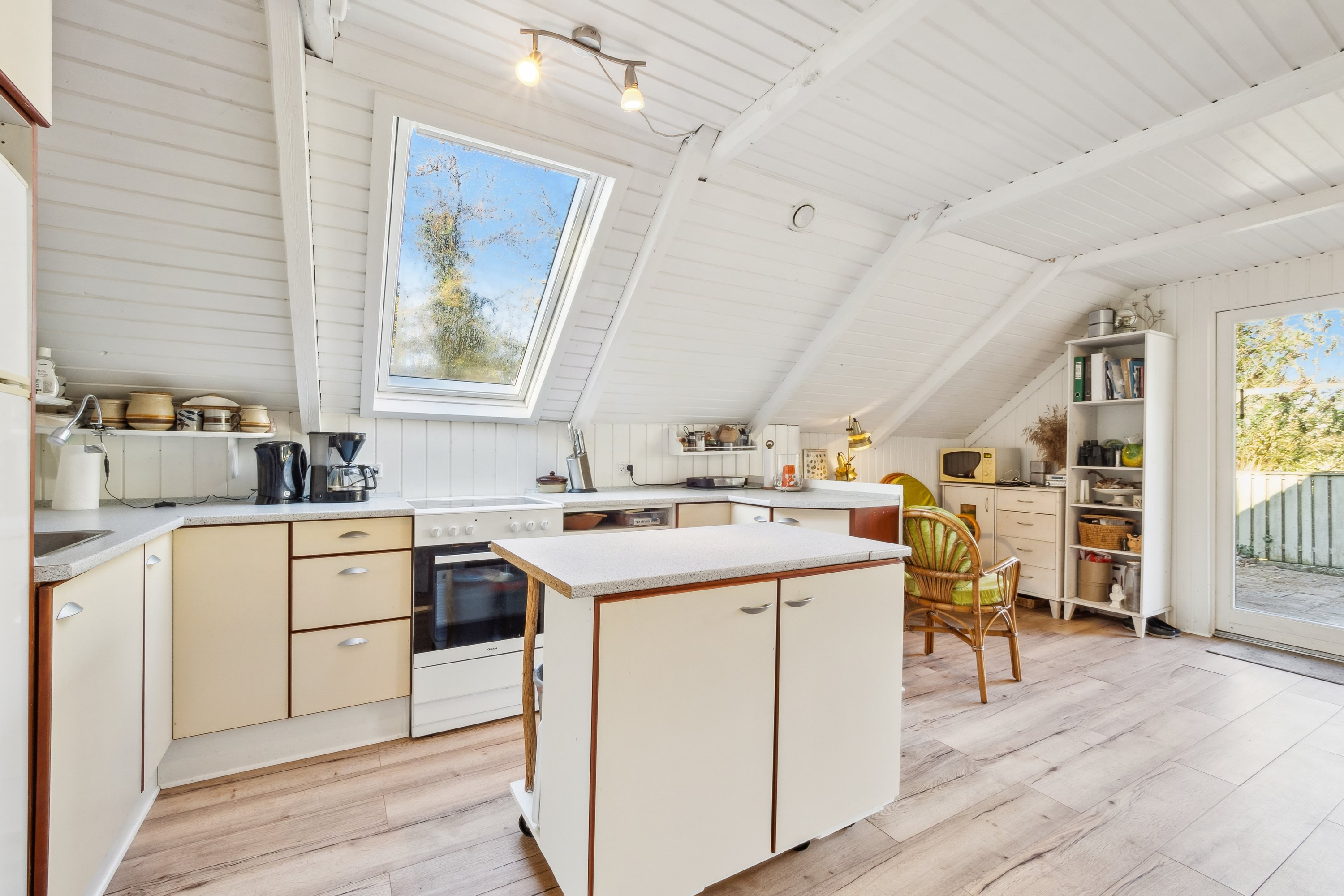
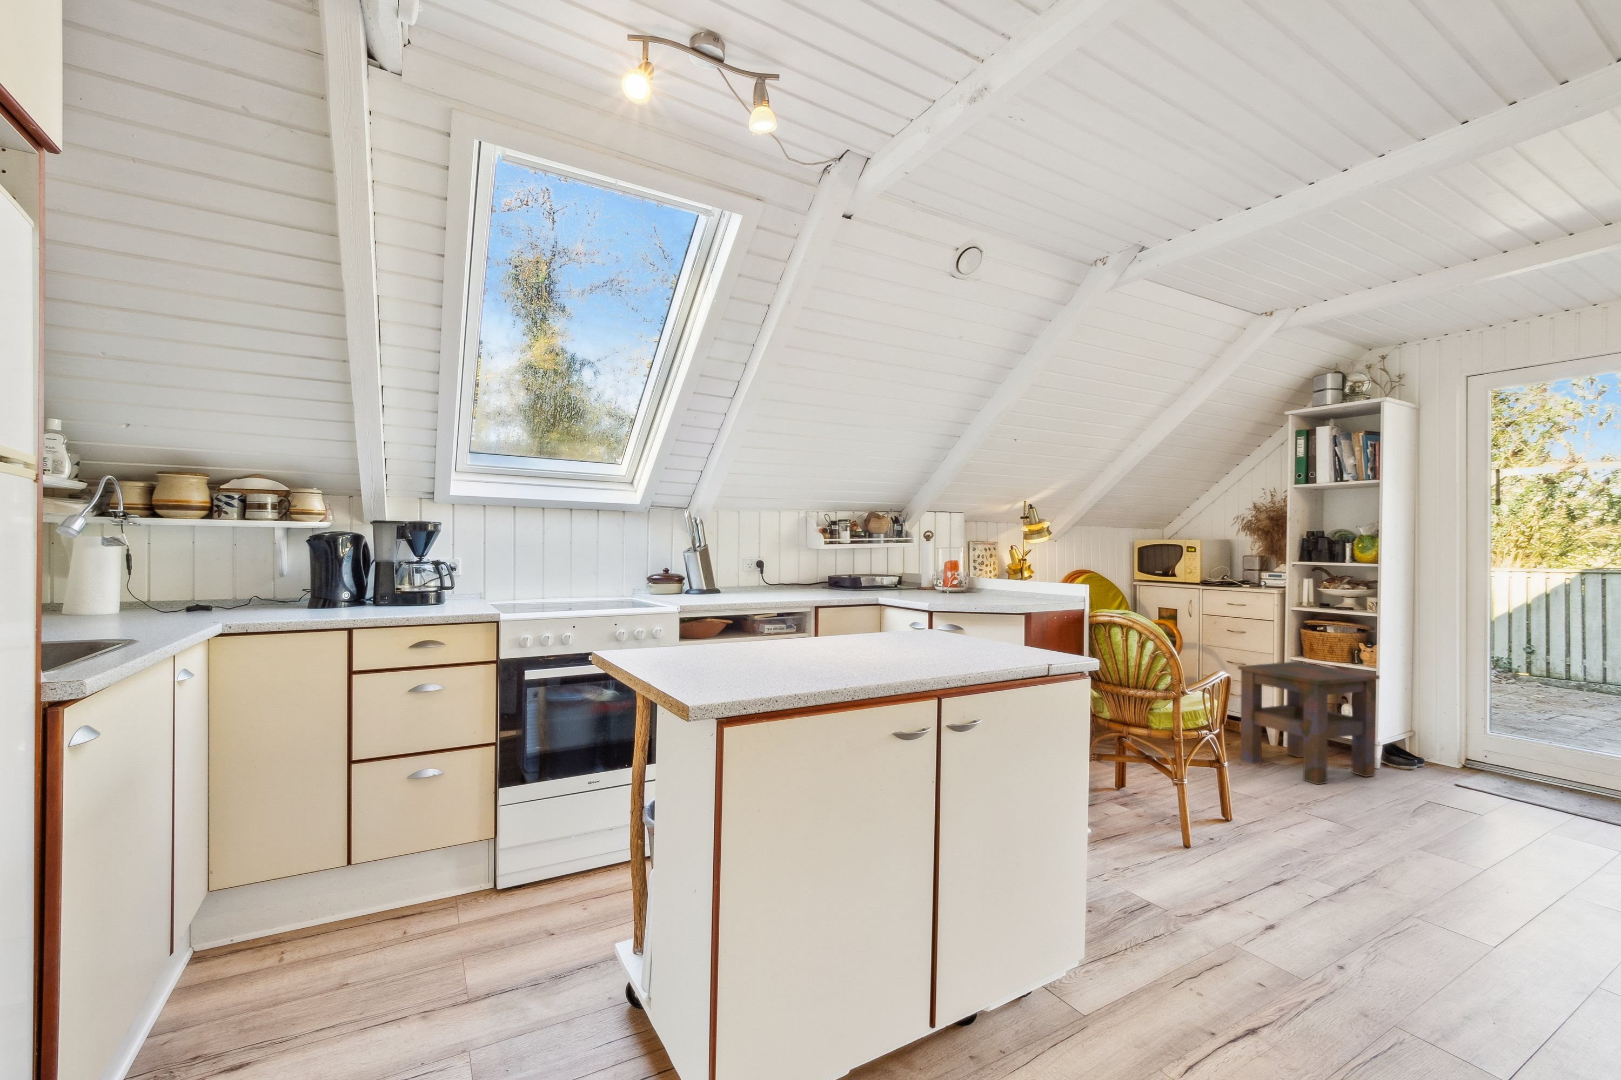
+ side table [1237,661,1380,785]
